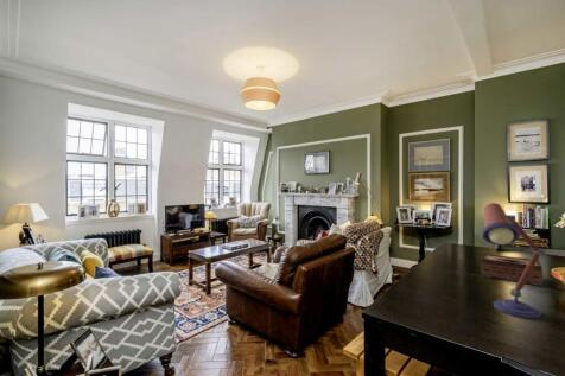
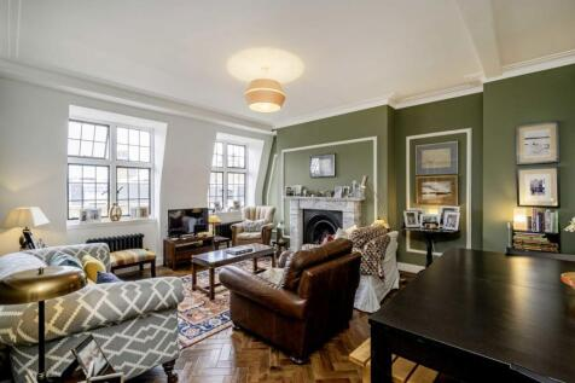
- desk lamp [481,202,546,319]
- tissue box [480,253,544,287]
